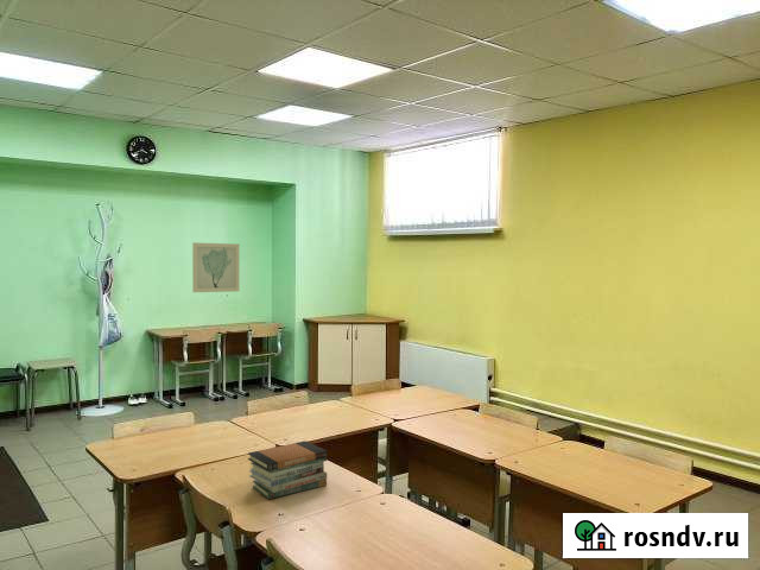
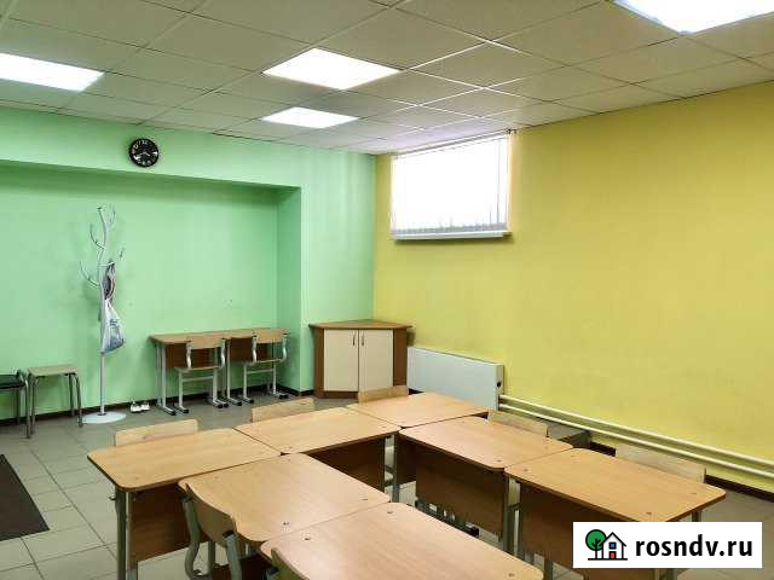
- book stack [247,439,328,500]
- wall art [191,241,240,293]
